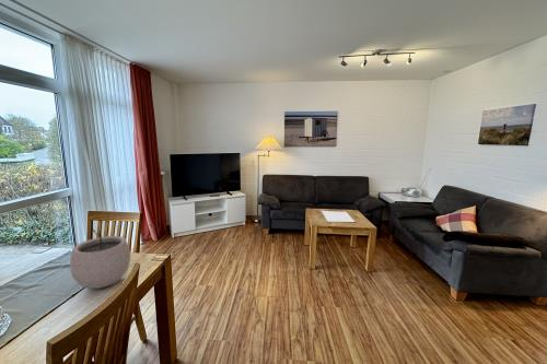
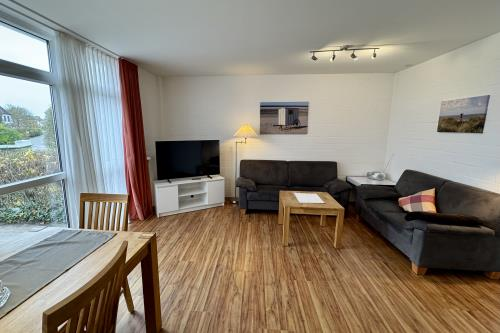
- plant pot [69,225,131,290]
